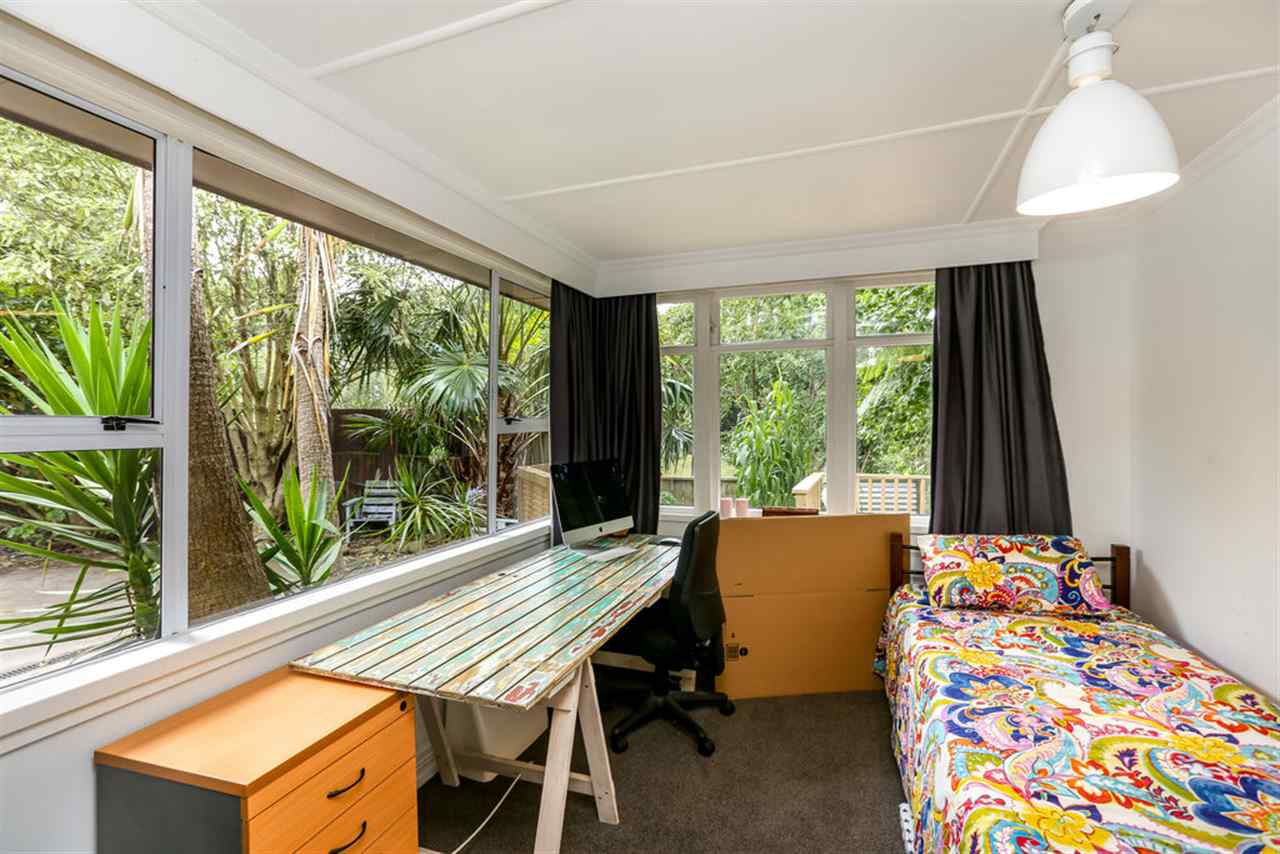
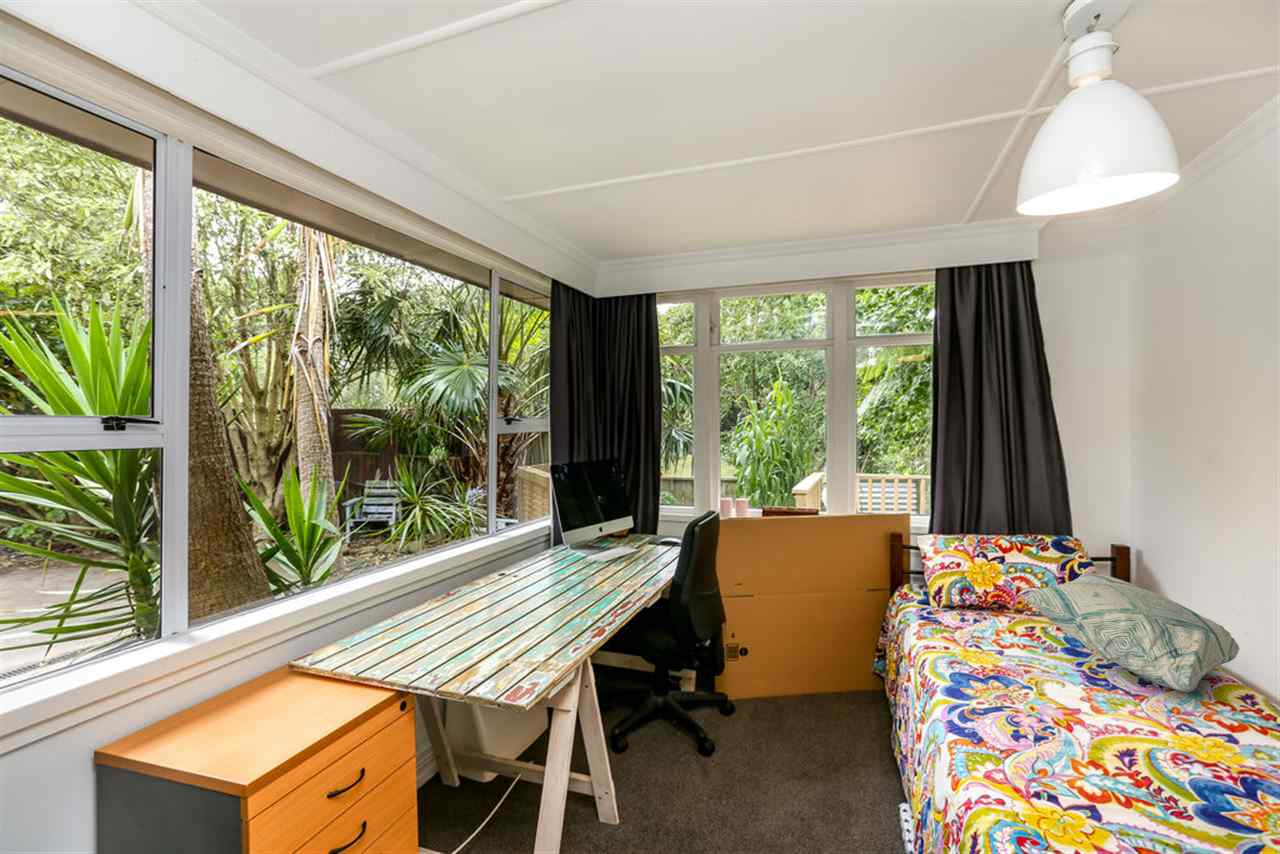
+ decorative pillow [1019,572,1241,693]
